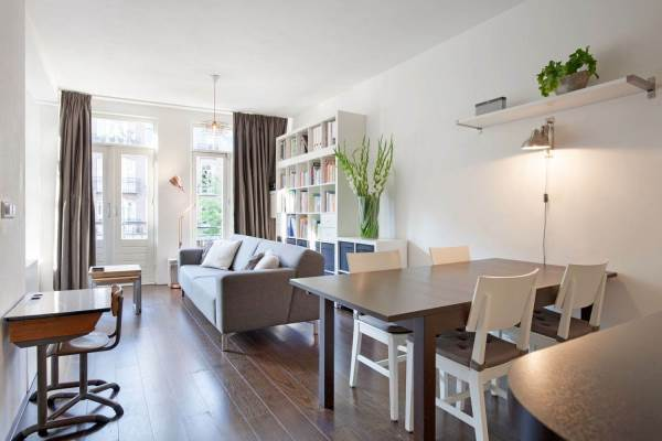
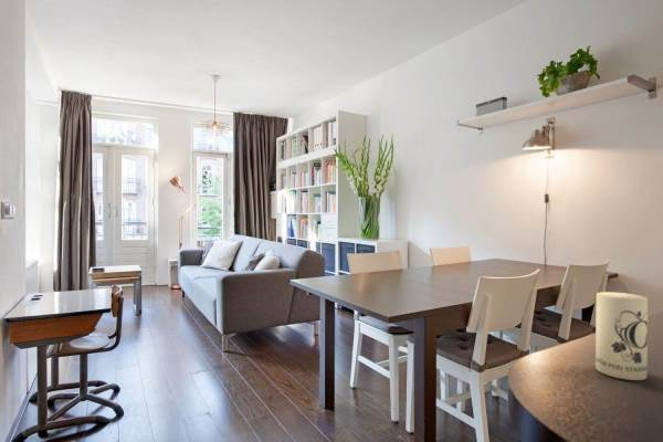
+ candle [594,291,649,381]
